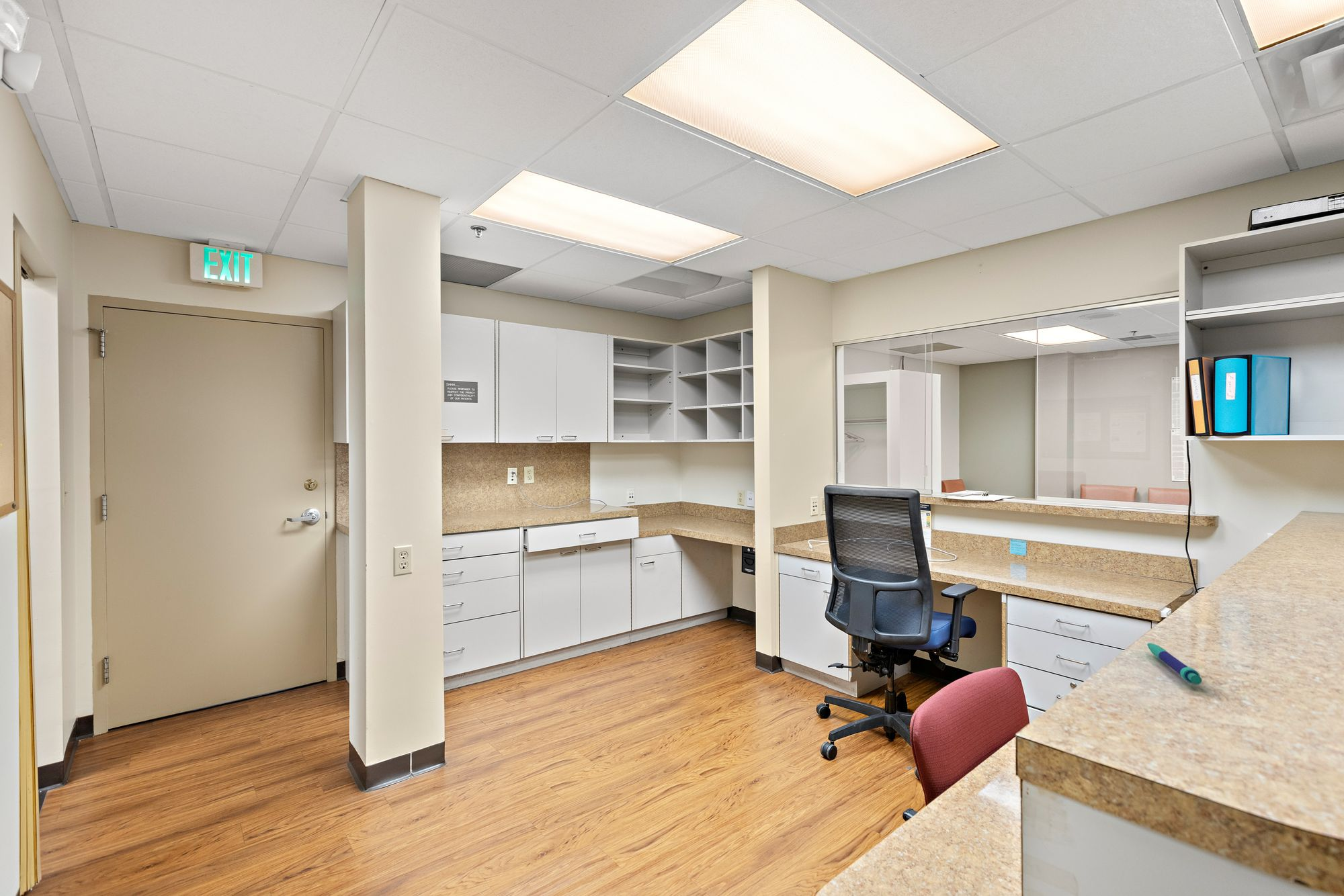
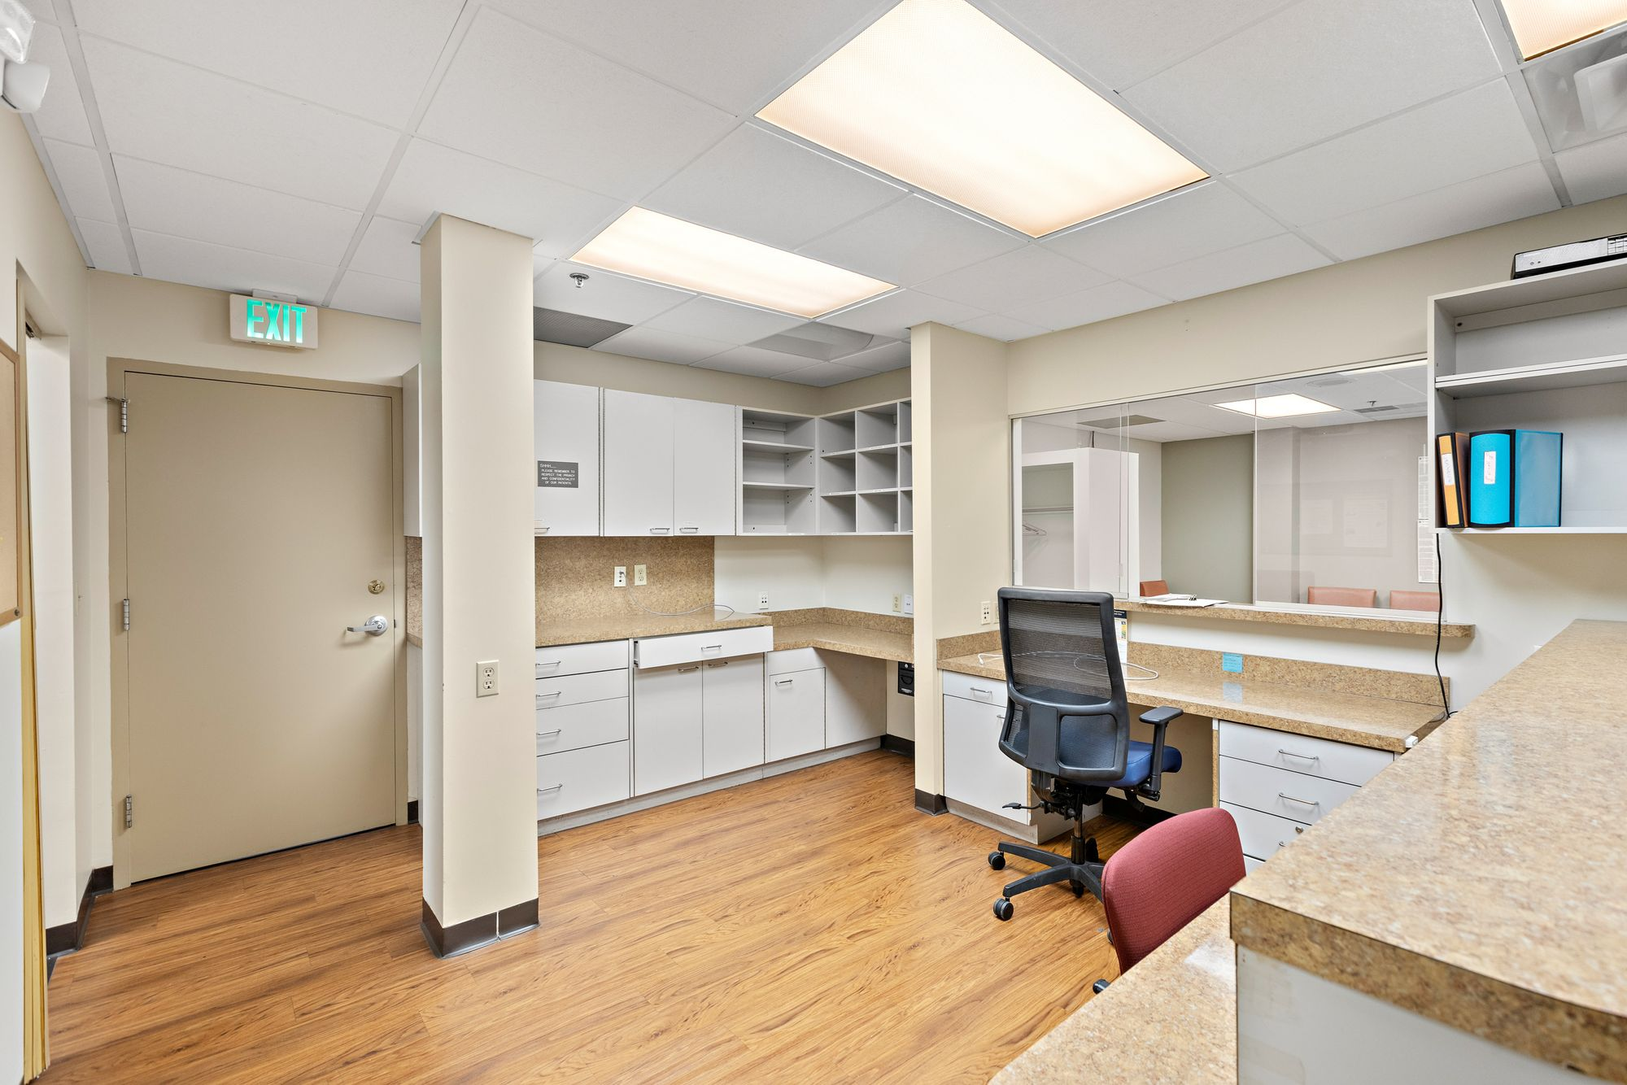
- pen [1146,642,1202,685]
